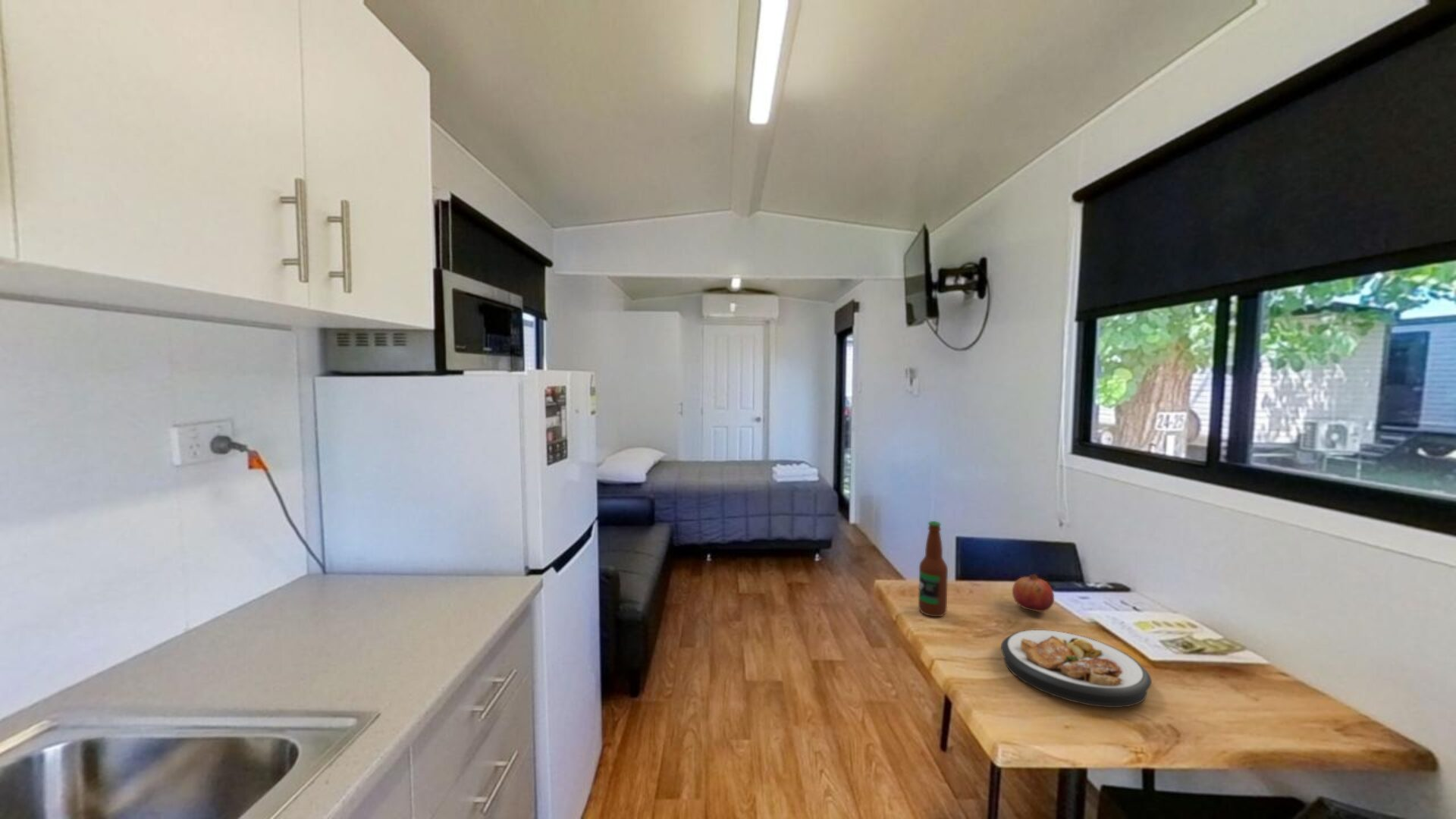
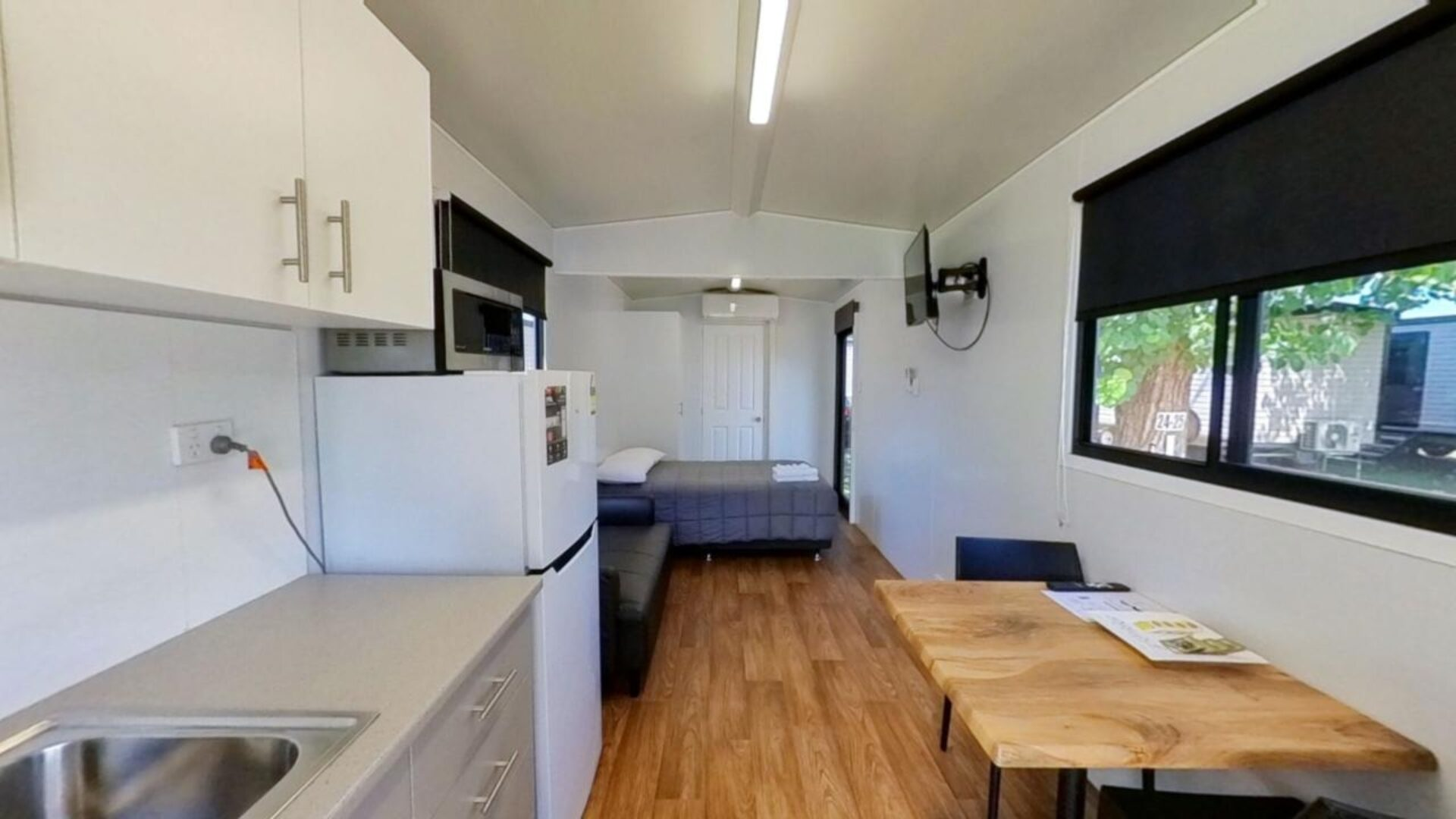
- bottle [918,520,949,617]
- plate [1000,629,1153,708]
- fruit [1012,573,1055,613]
